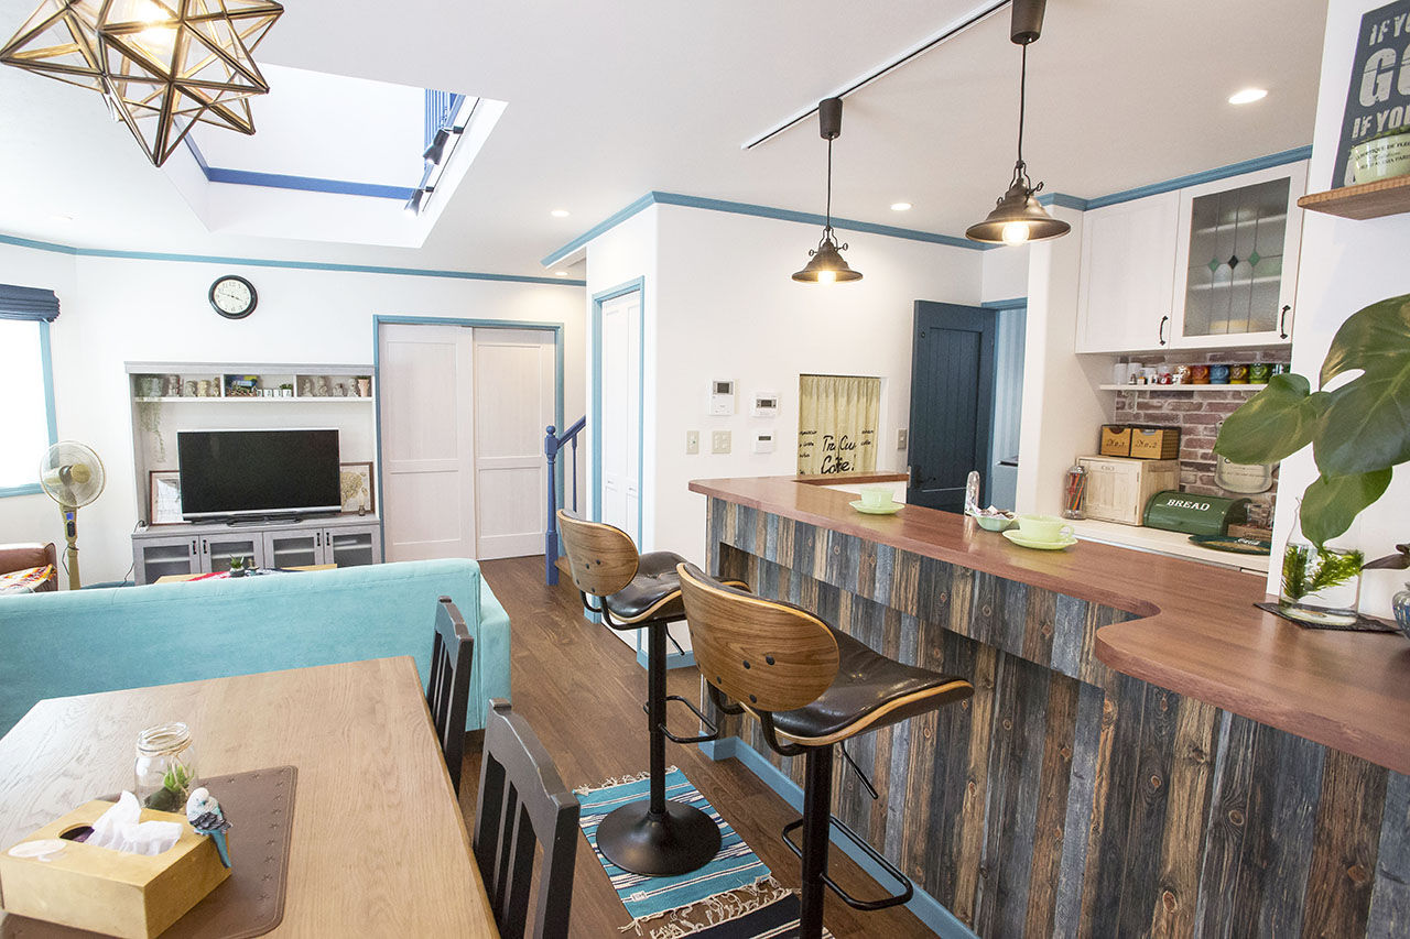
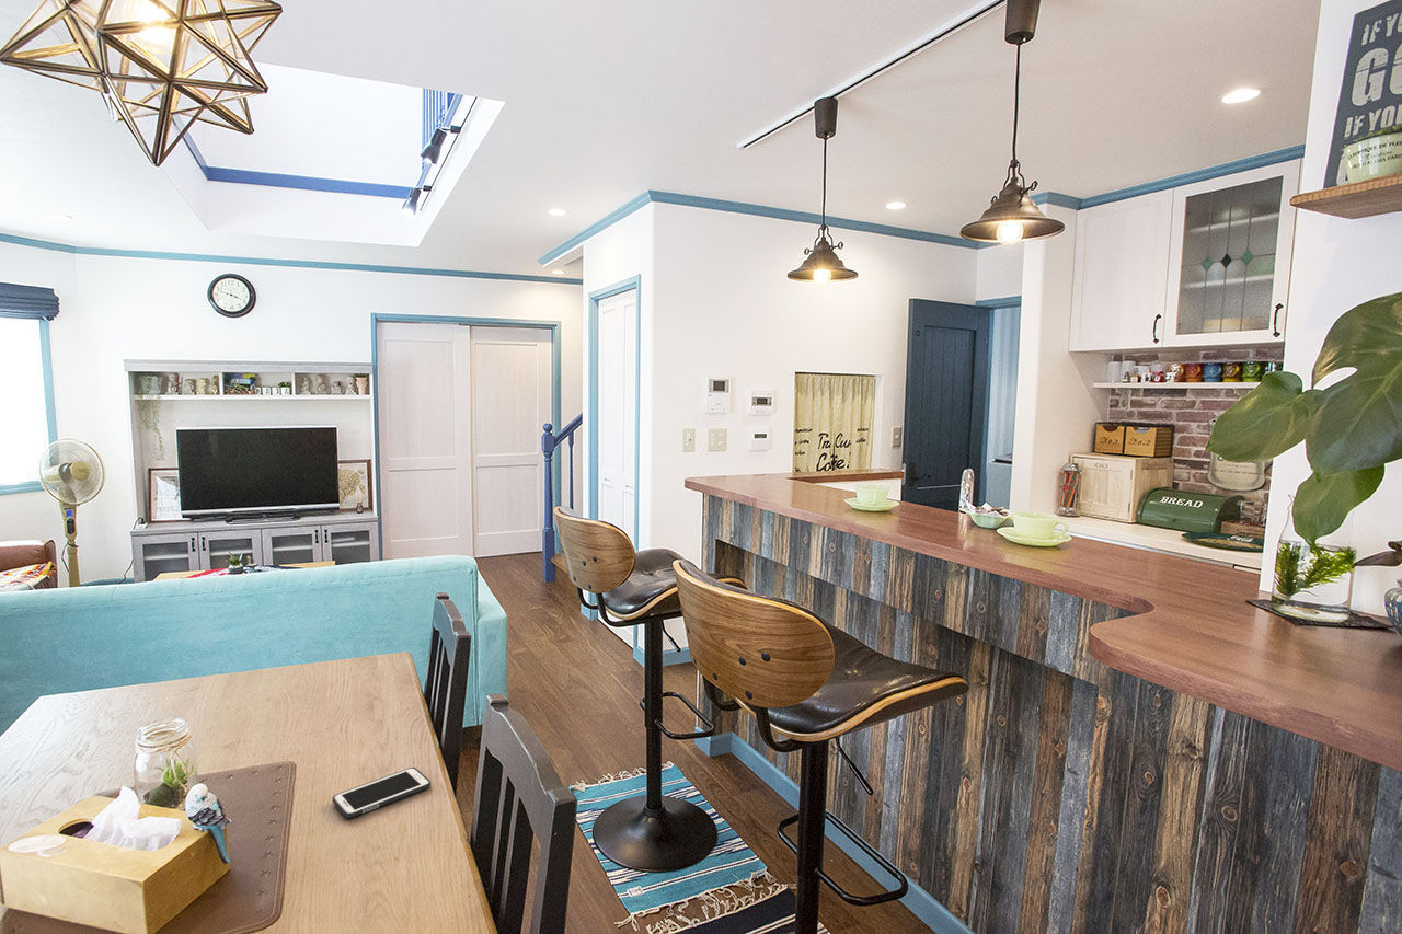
+ cell phone [332,766,432,819]
